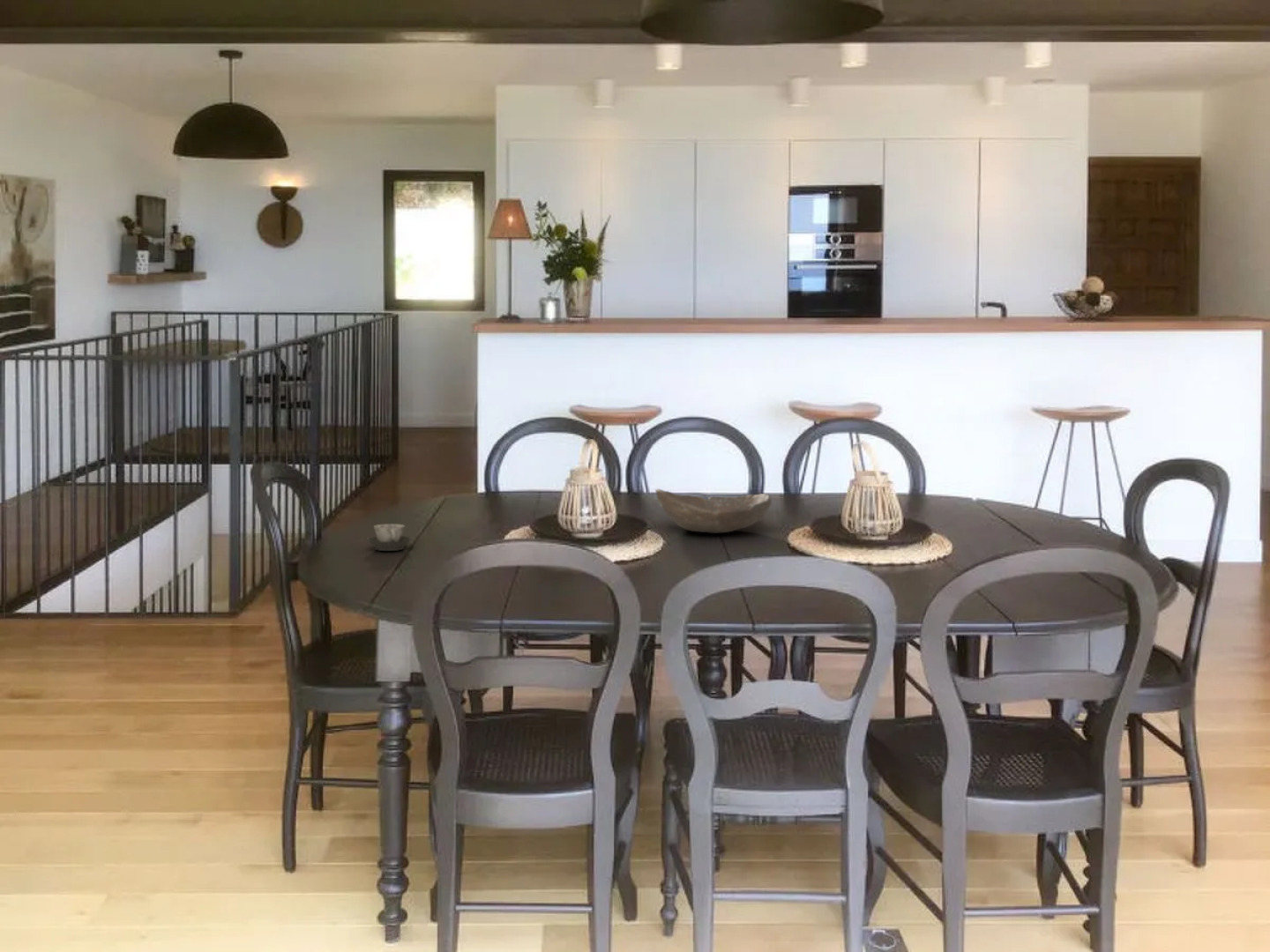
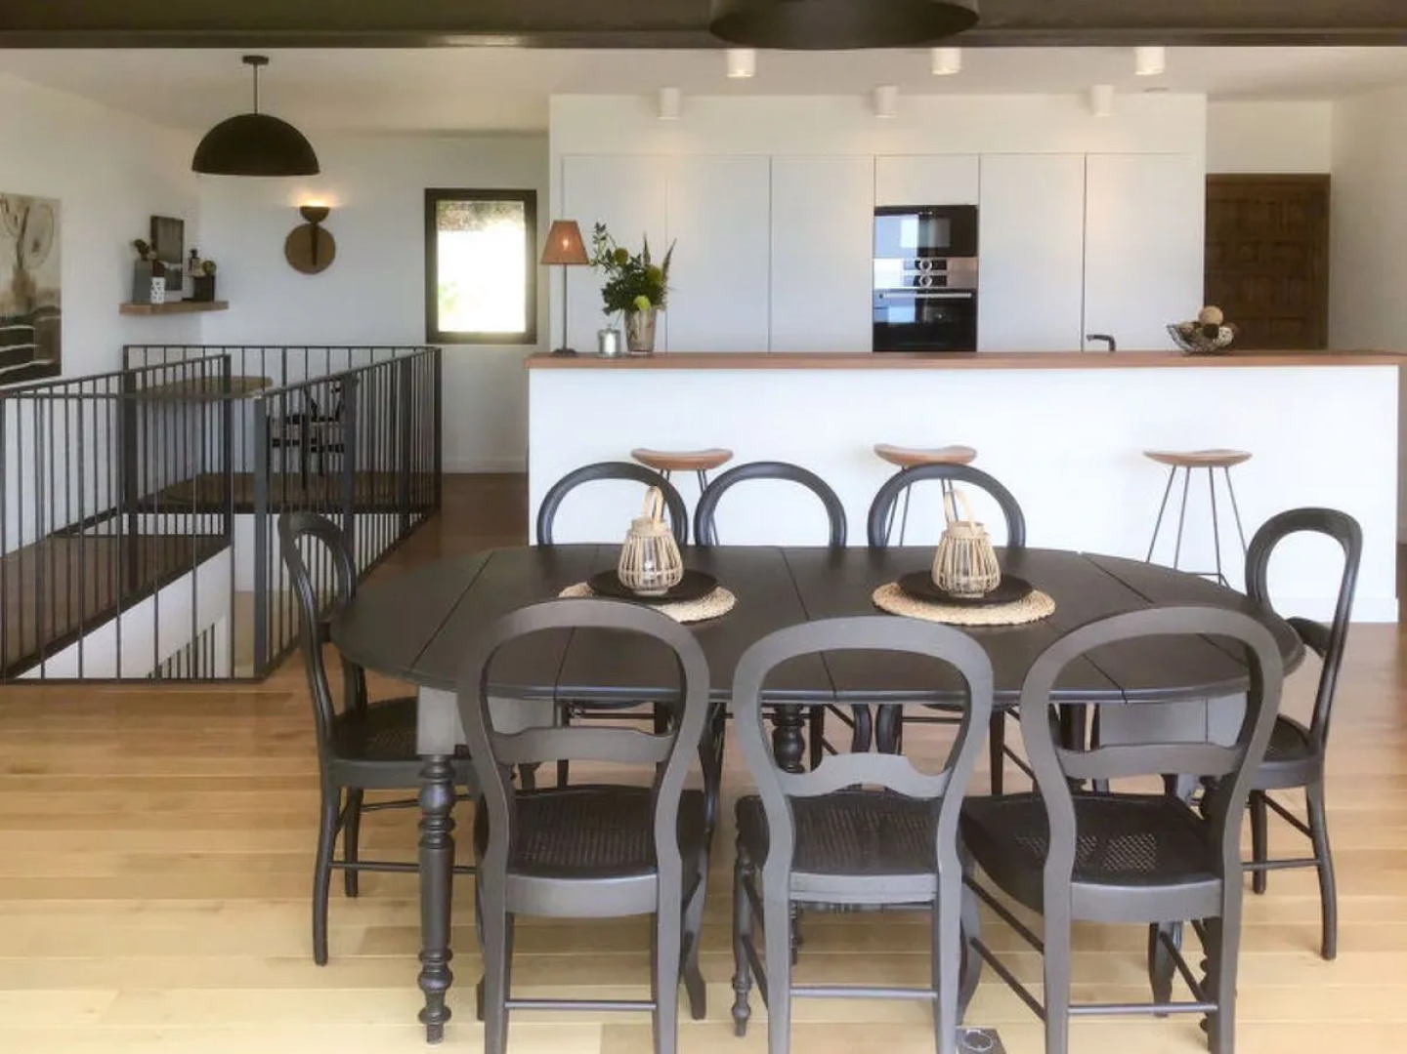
- bowl [654,487,773,534]
- cup [366,524,413,552]
